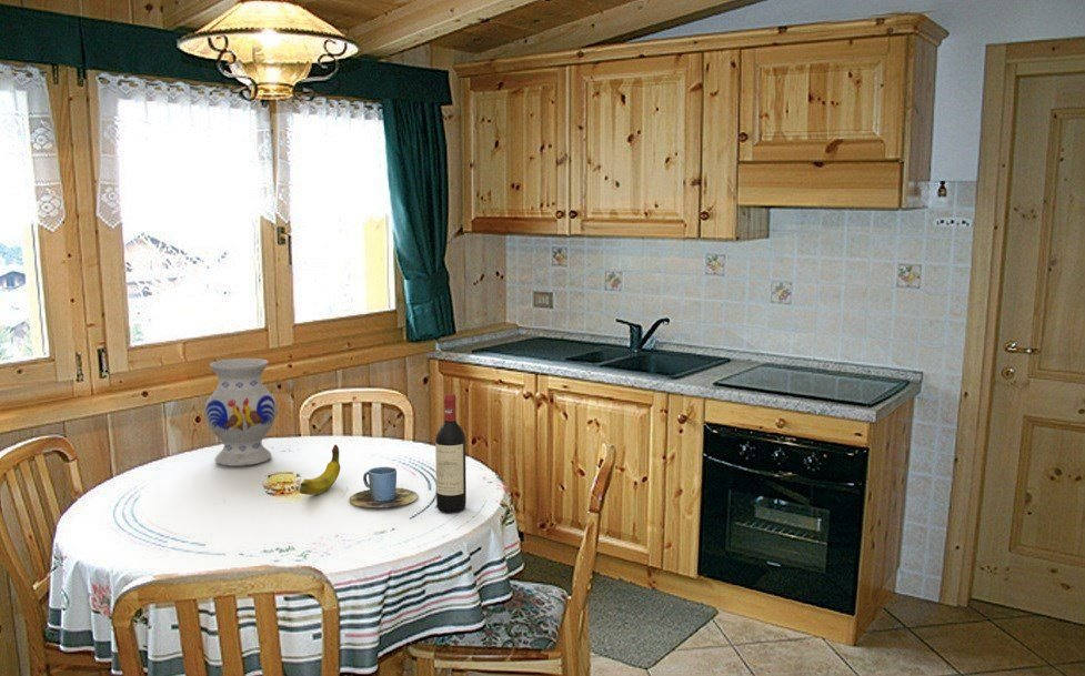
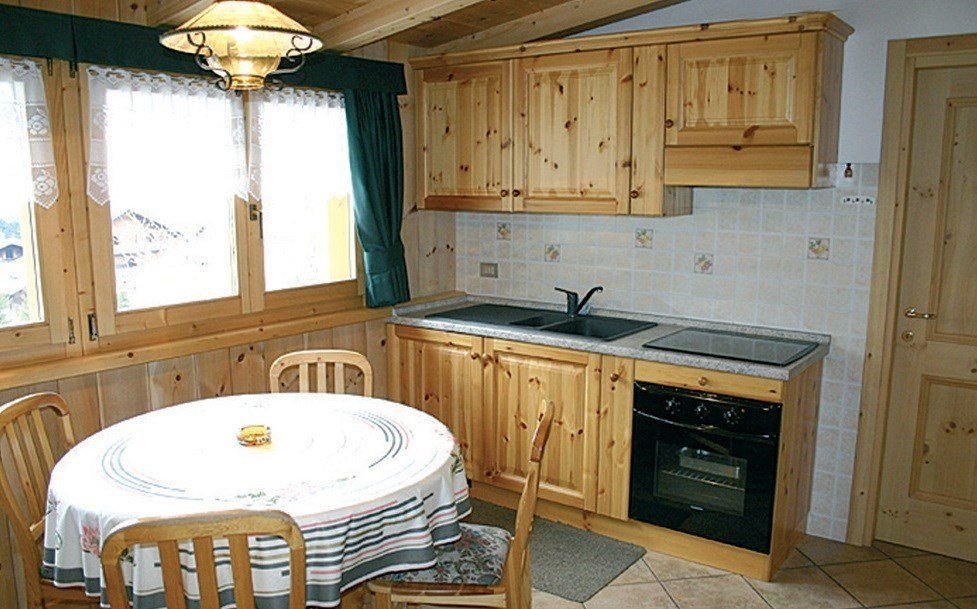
- wine bottle [434,393,468,514]
- cup [348,466,419,508]
- vase [203,357,279,467]
- fruit [299,444,341,496]
